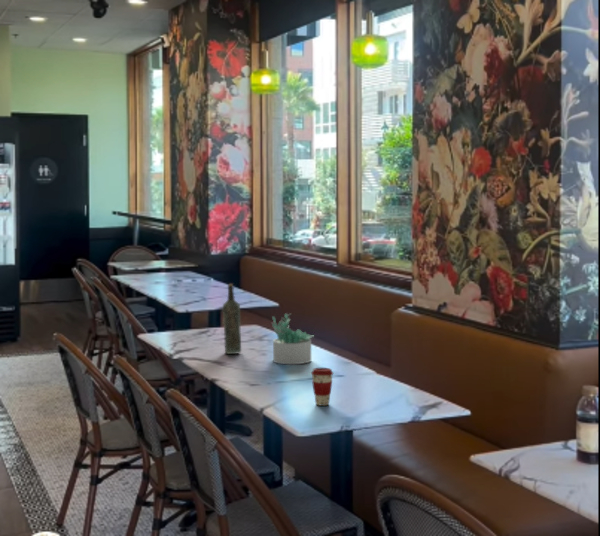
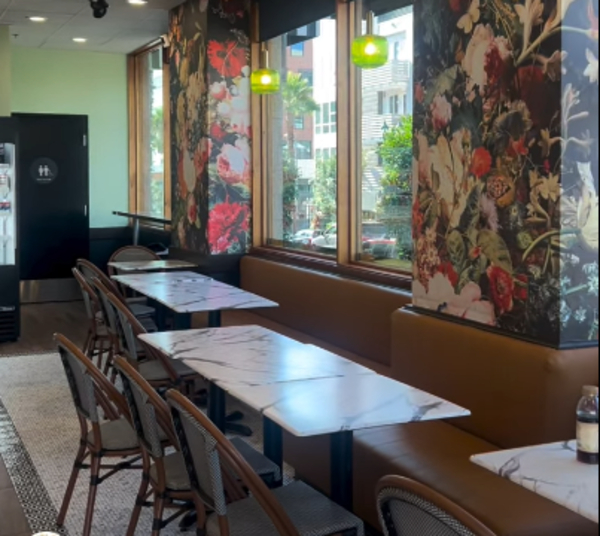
- succulent plant [271,312,316,365]
- bottle [222,283,242,355]
- coffee cup [310,367,334,407]
